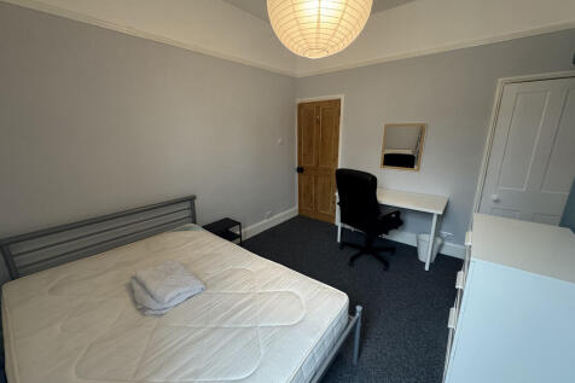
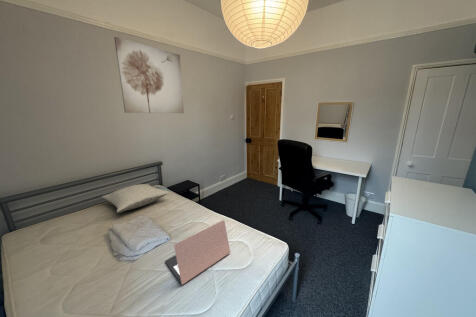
+ laptop [164,219,231,286]
+ pillow [101,183,169,214]
+ wall art [113,36,185,114]
